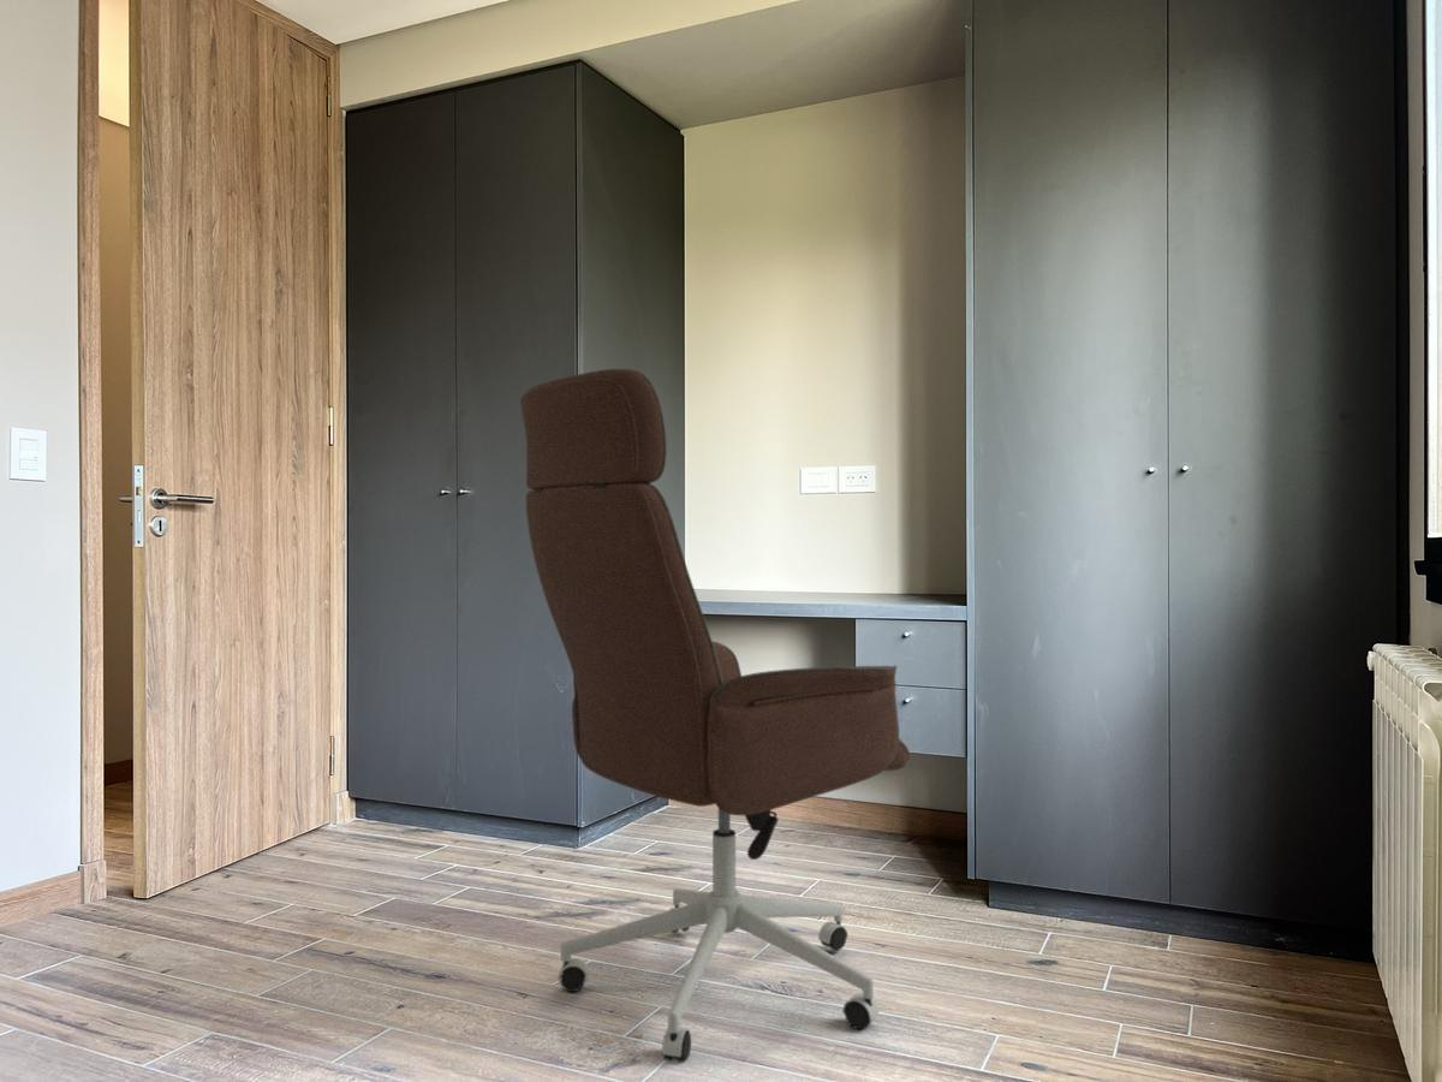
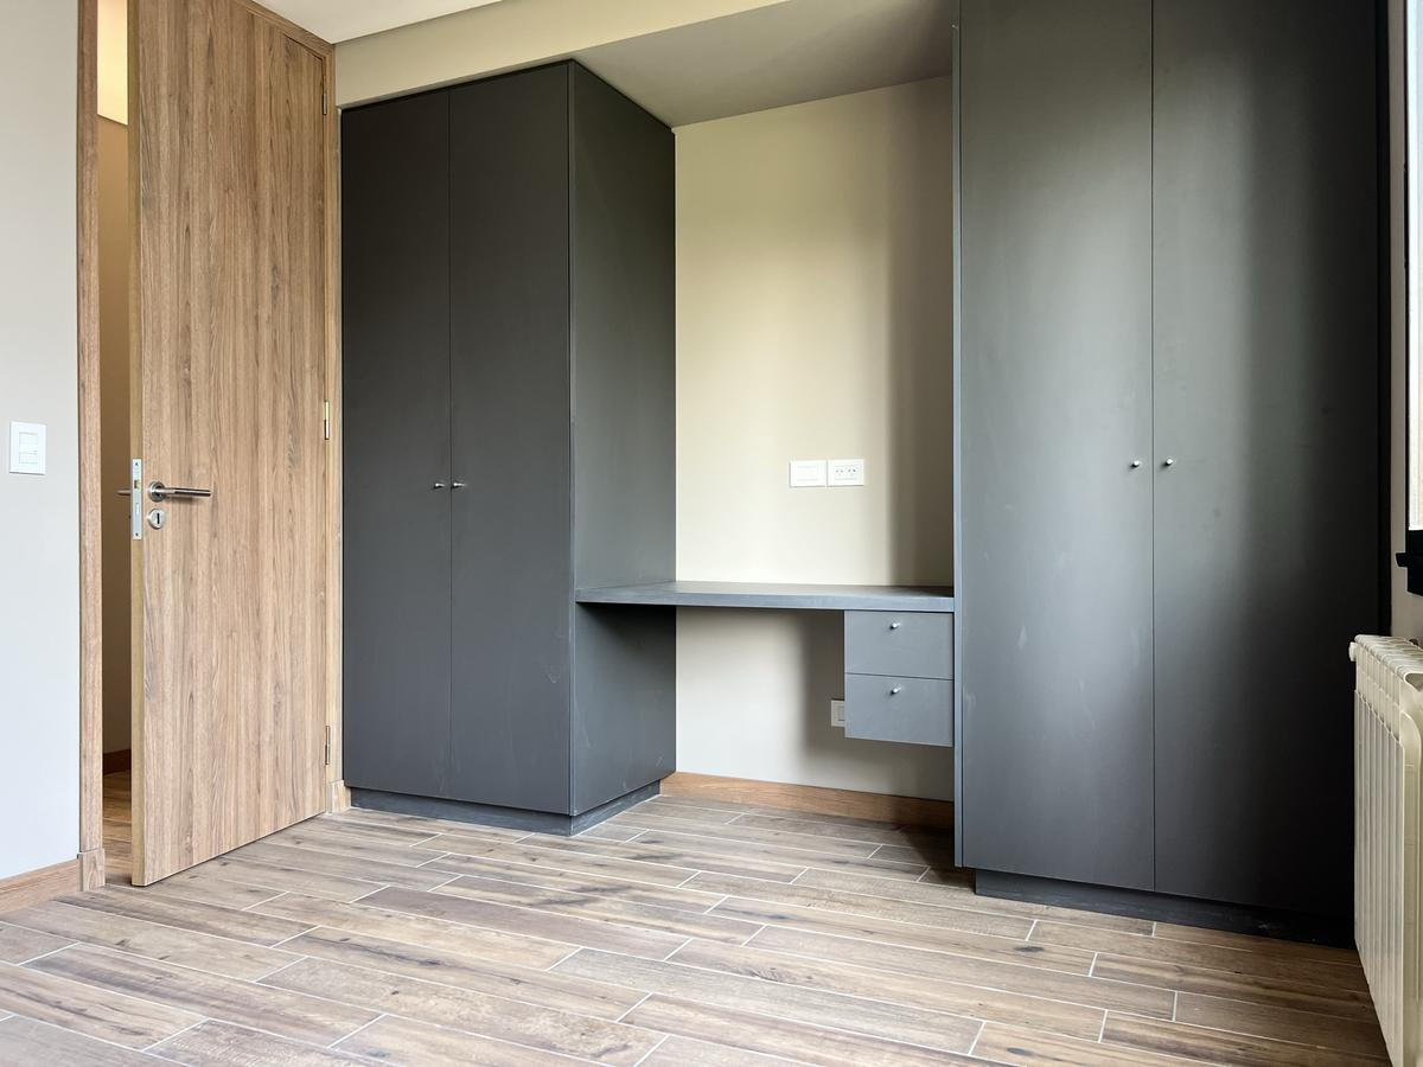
- office chair [519,368,911,1064]
